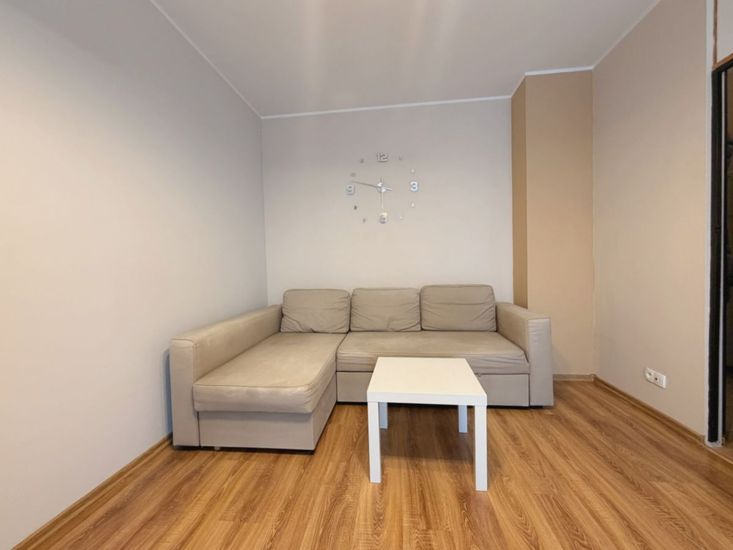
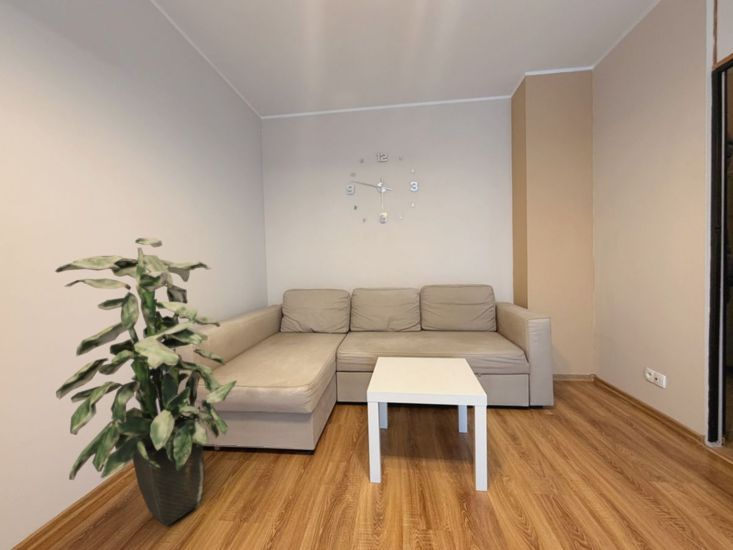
+ indoor plant [54,237,238,527]
